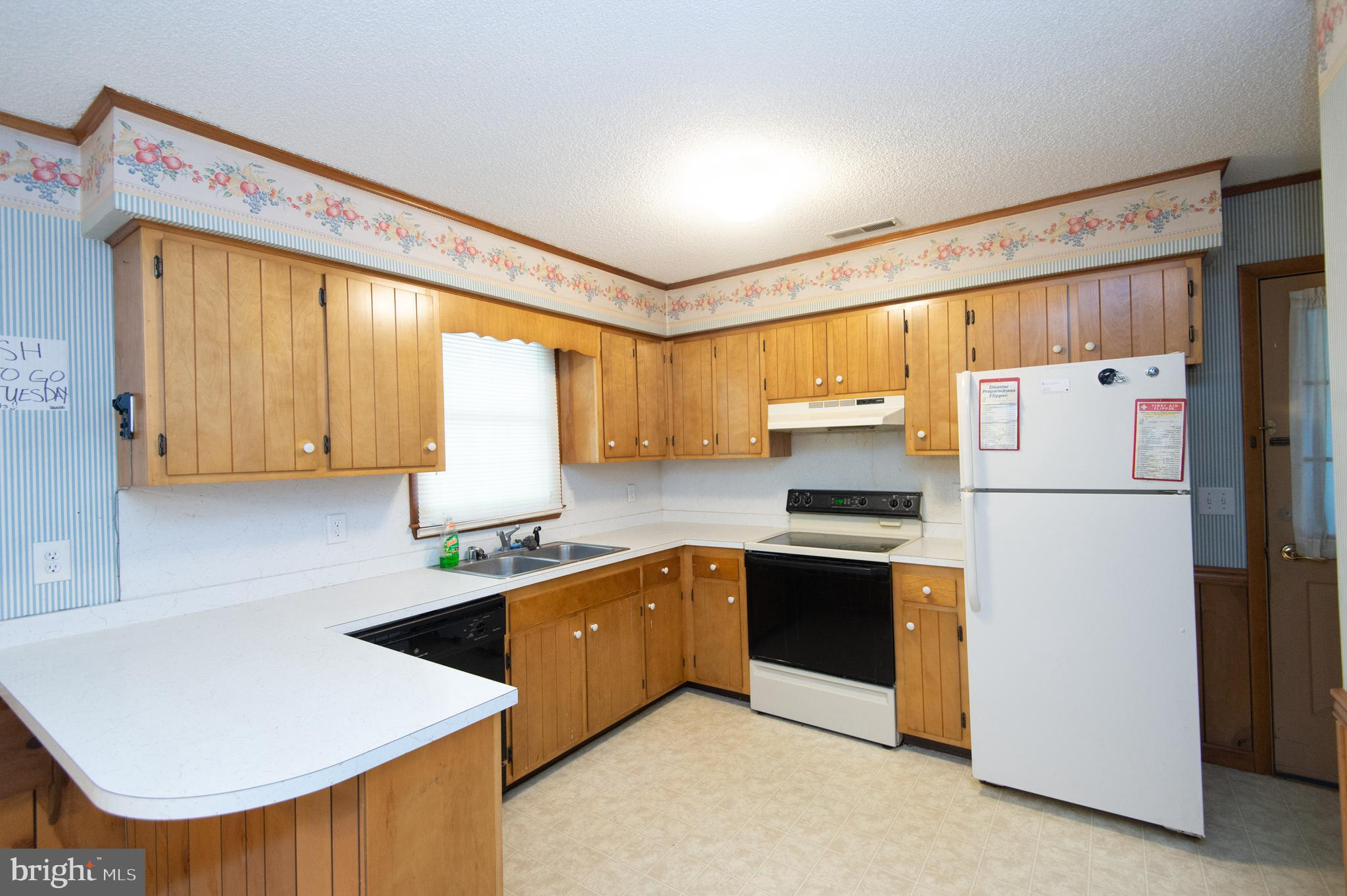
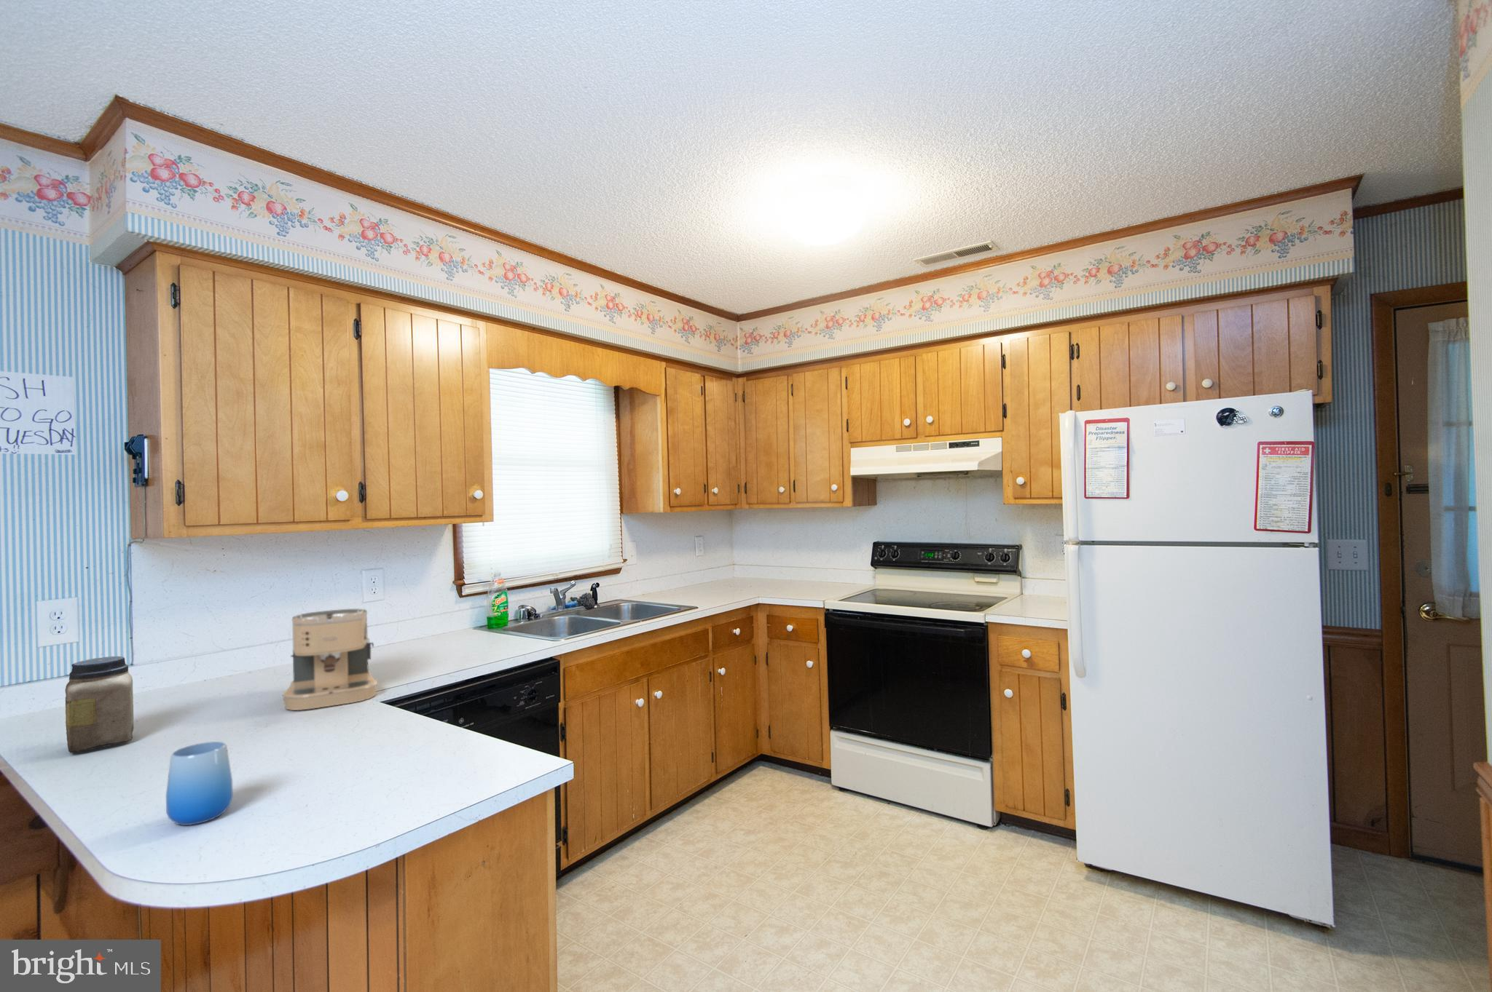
+ coffee maker [282,609,378,711]
+ jar [65,655,135,754]
+ cup [165,741,234,826]
